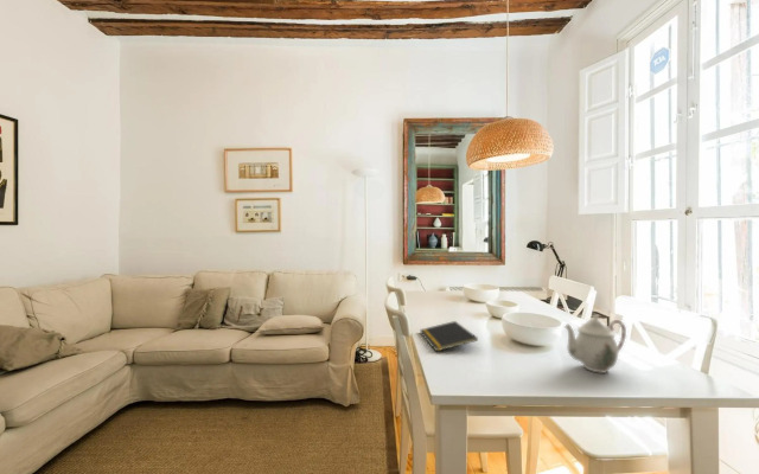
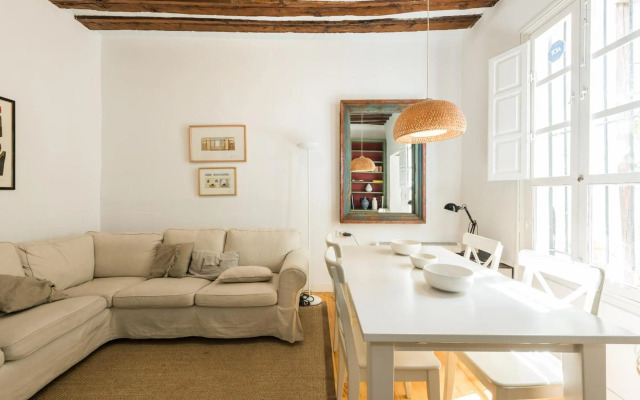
- teapot [562,313,627,374]
- notepad [419,320,479,353]
